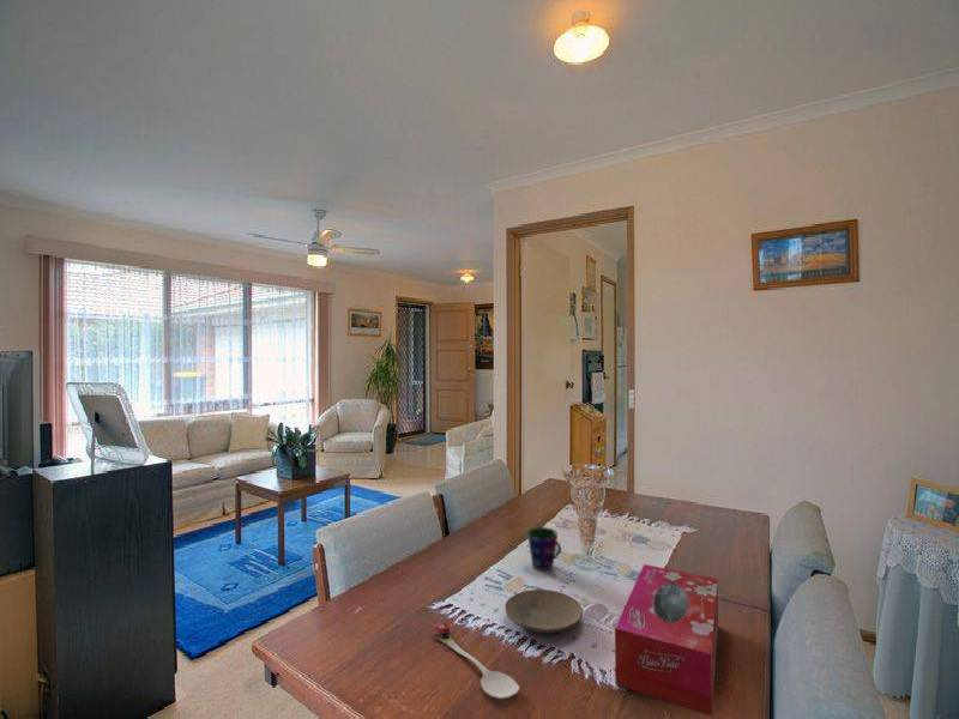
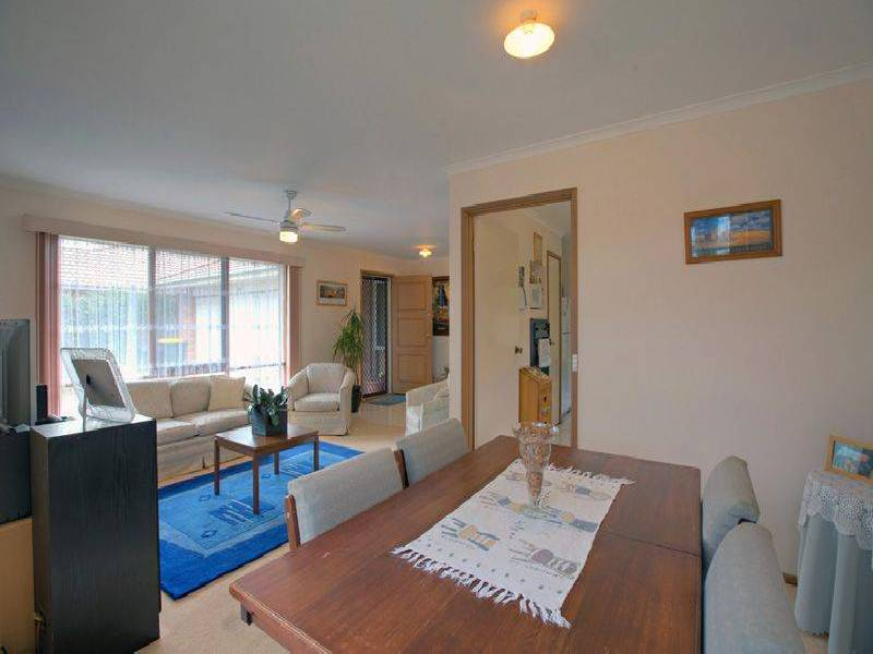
- tissue box [614,563,719,718]
- cup [526,526,562,572]
- plate [503,588,584,634]
- spoon [433,622,521,700]
